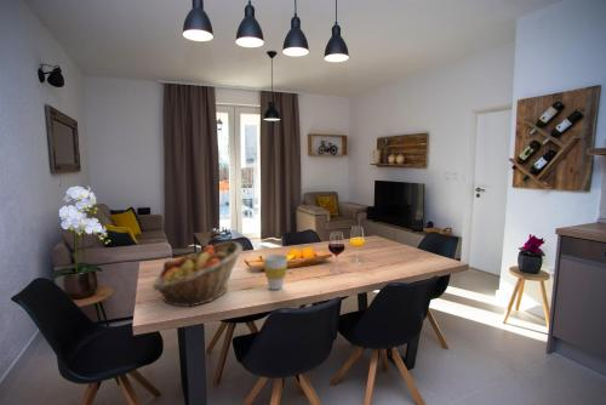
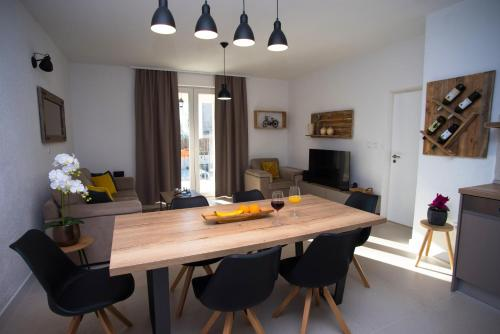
- fruit basket [150,240,244,308]
- cup [262,253,290,291]
